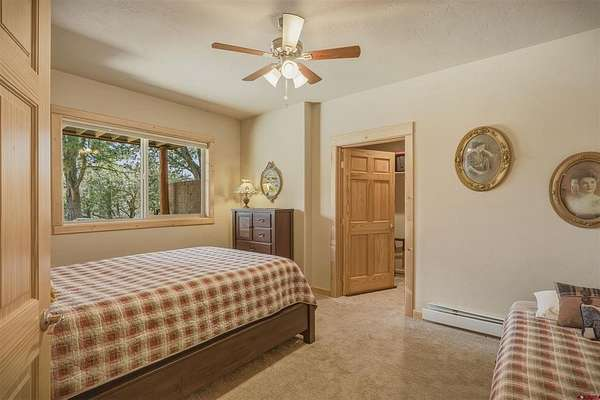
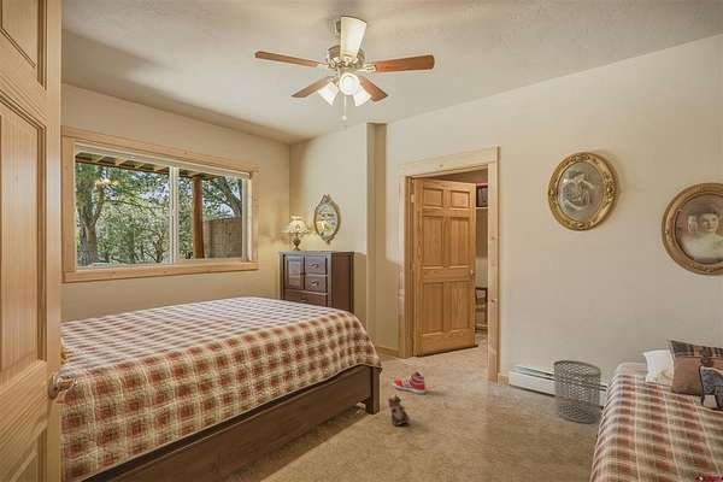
+ sneaker [392,370,427,395]
+ plush toy [387,393,411,427]
+ waste bin [553,359,602,424]
